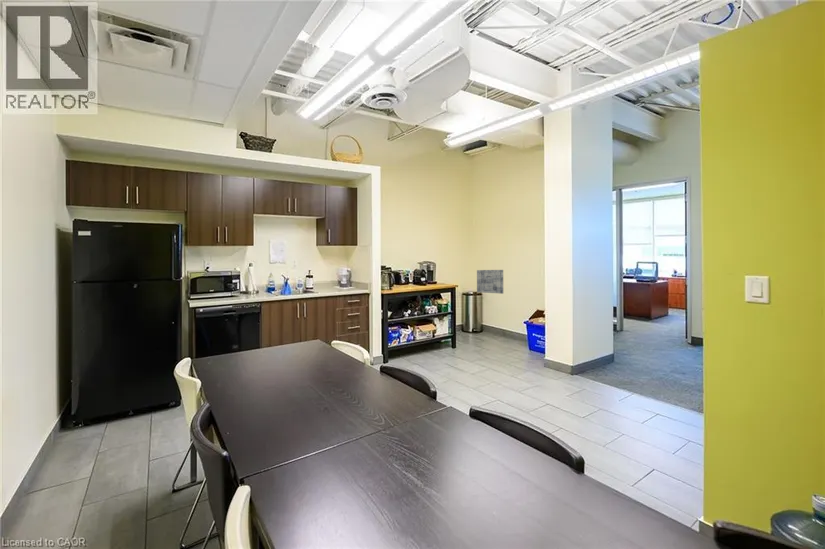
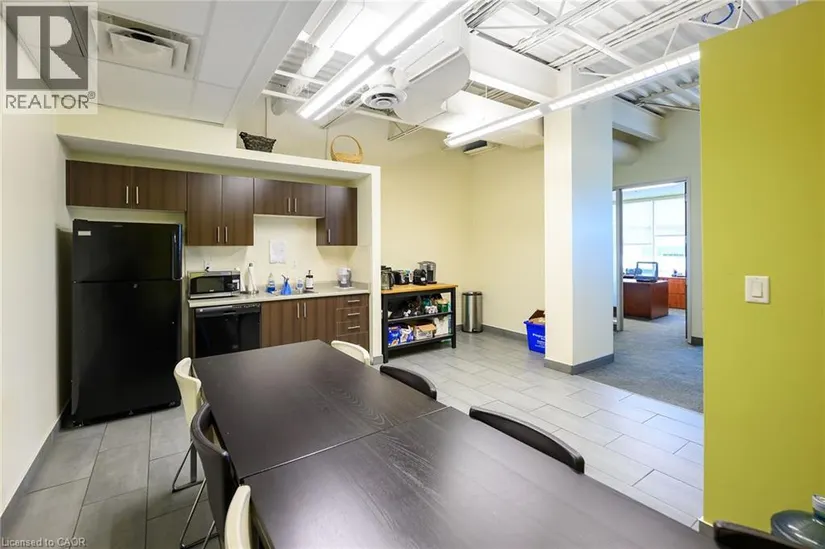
- wall art [476,269,504,295]
